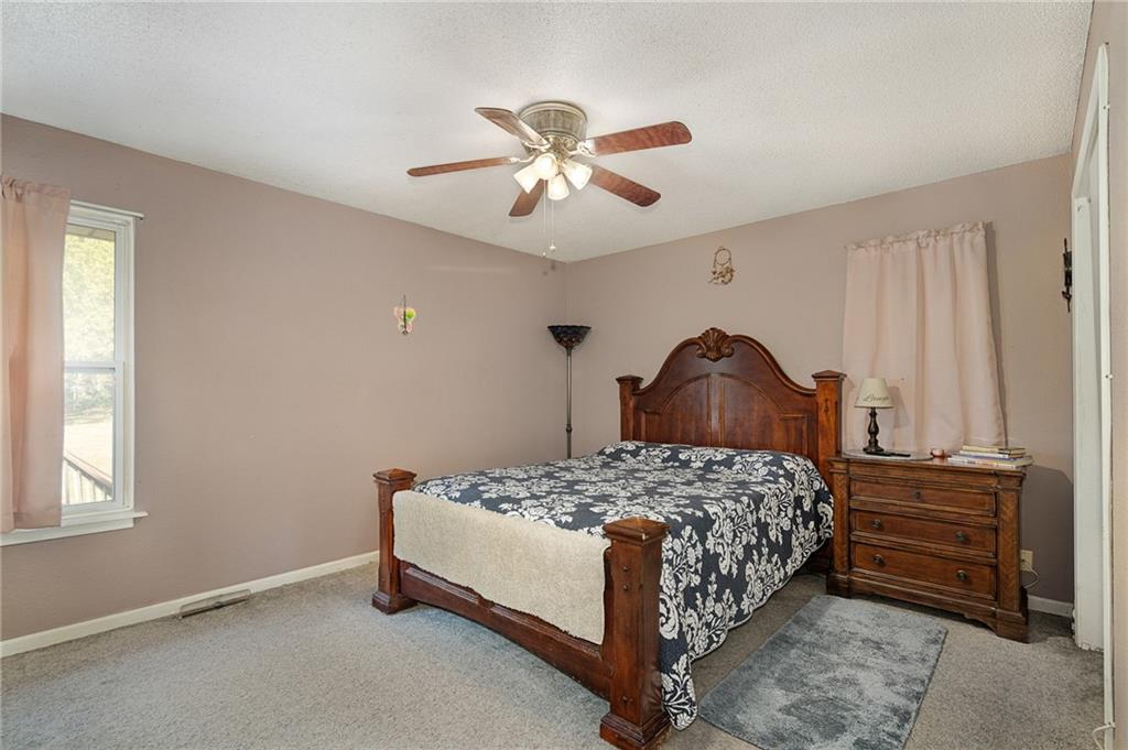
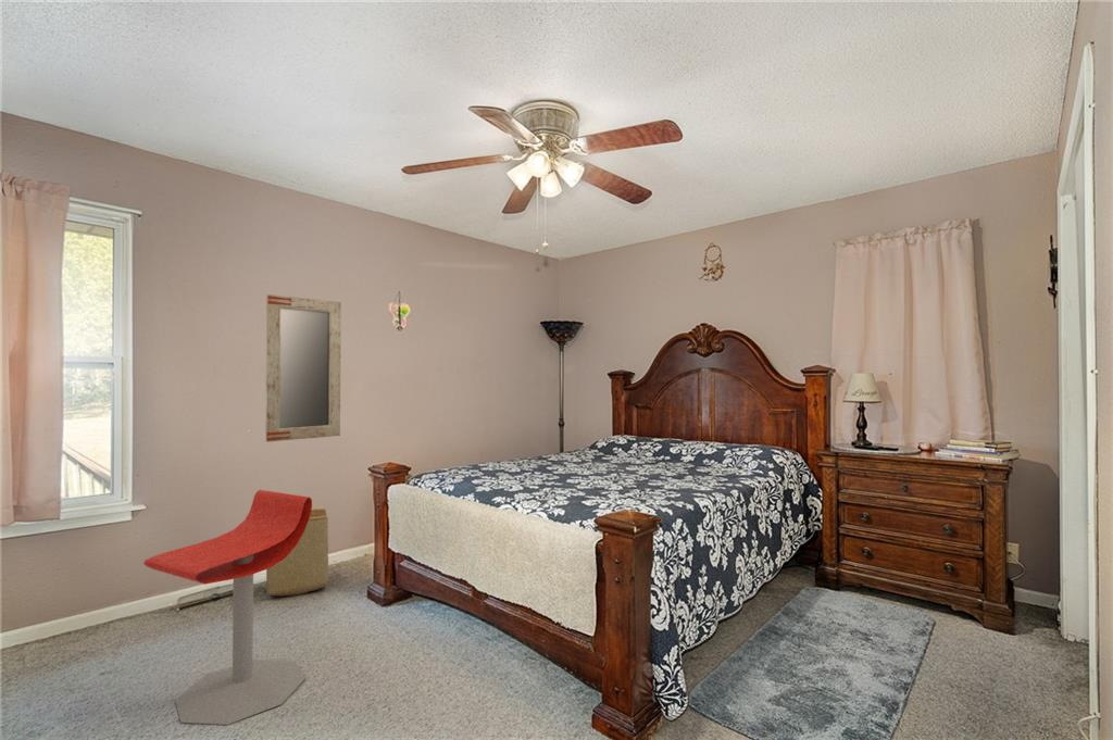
+ stool [142,489,313,726]
+ home mirror [264,293,342,443]
+ cardboard box [265,504,329,598]
